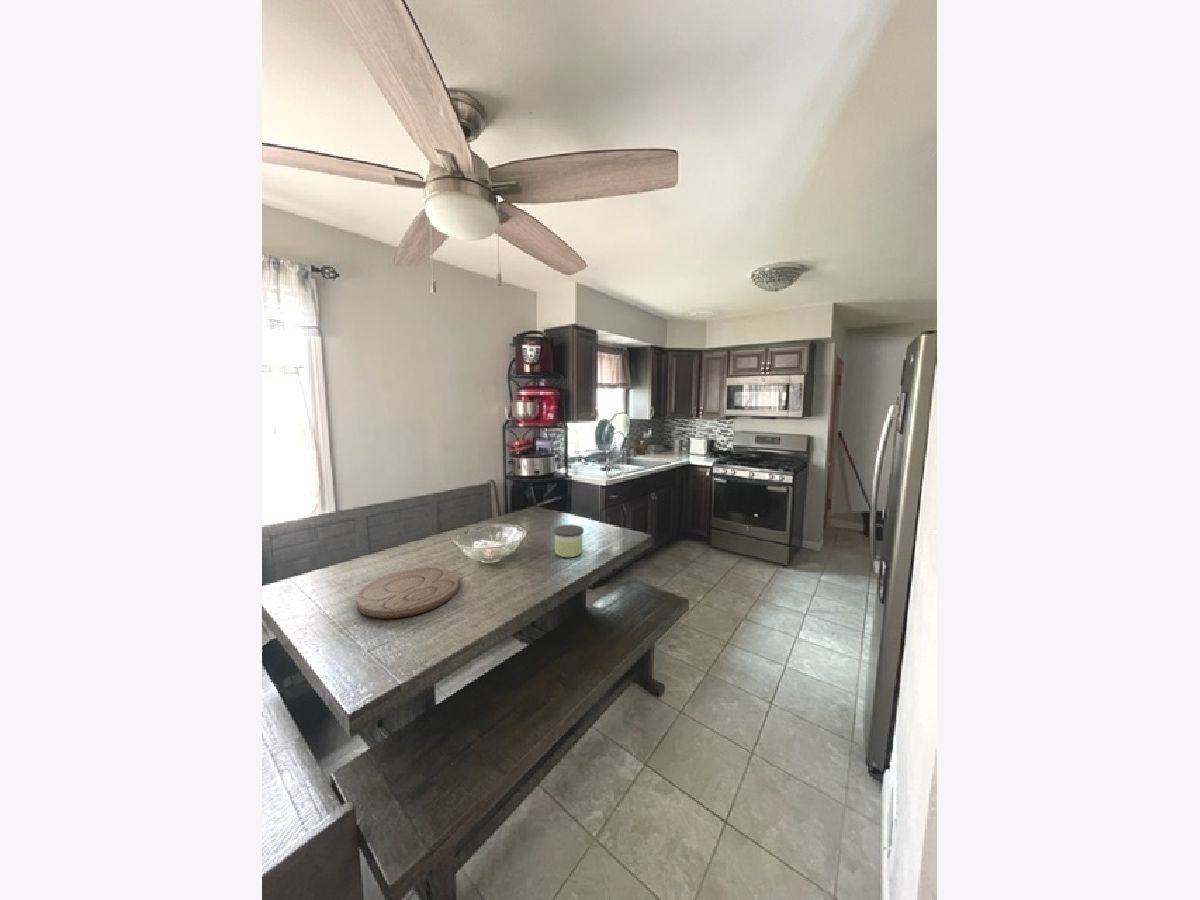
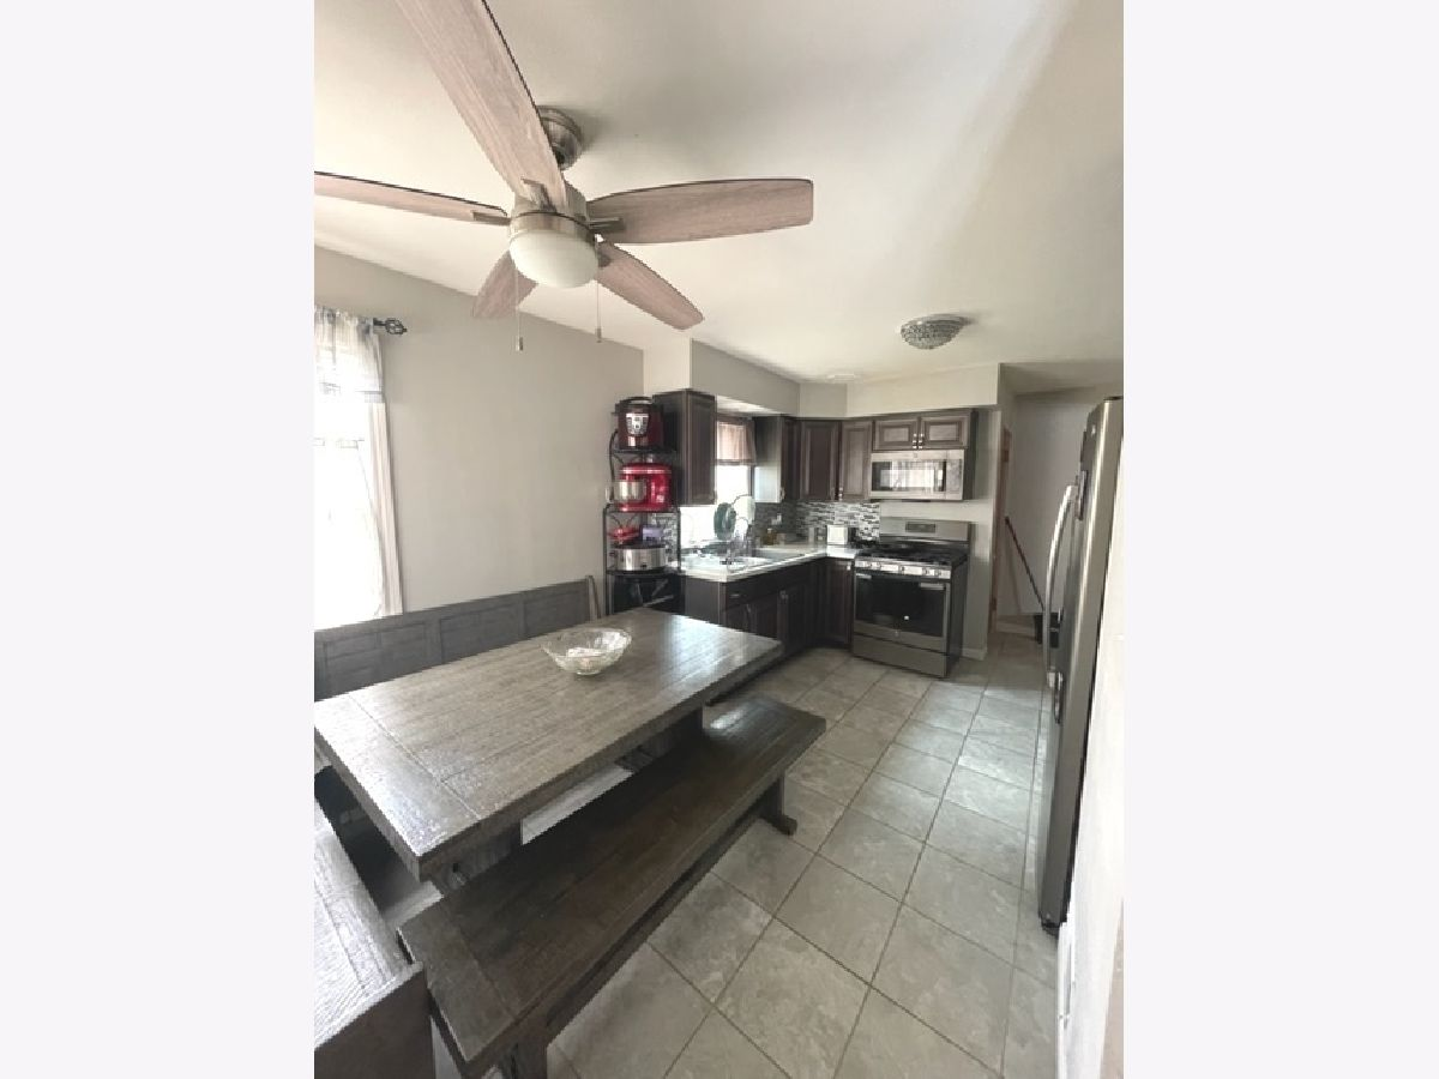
- candle [553,524,585,558]
- cutting board [355,567,460,620]
